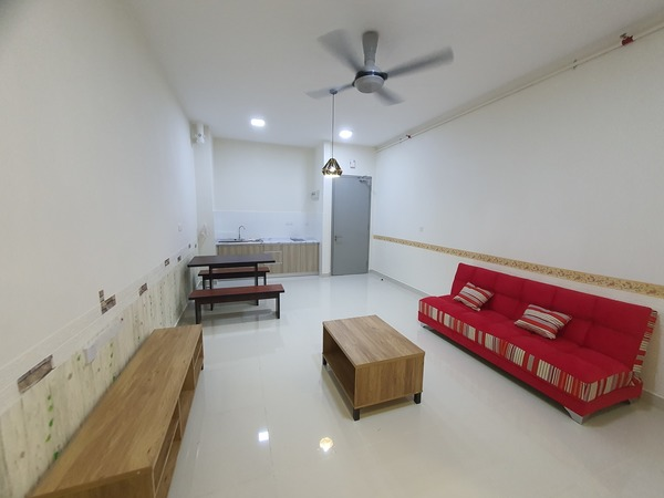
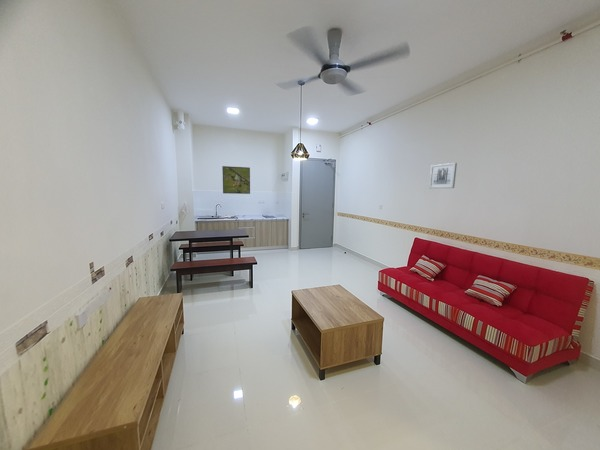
+ wall art [428,162,458,189]
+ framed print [221,165,251,195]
